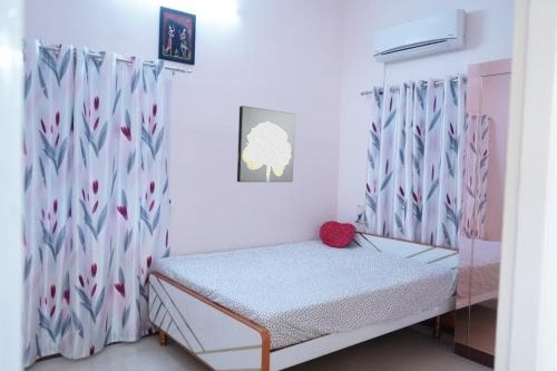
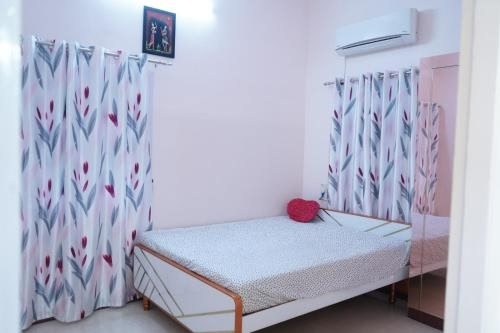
- wall art [236,105,296,183]
